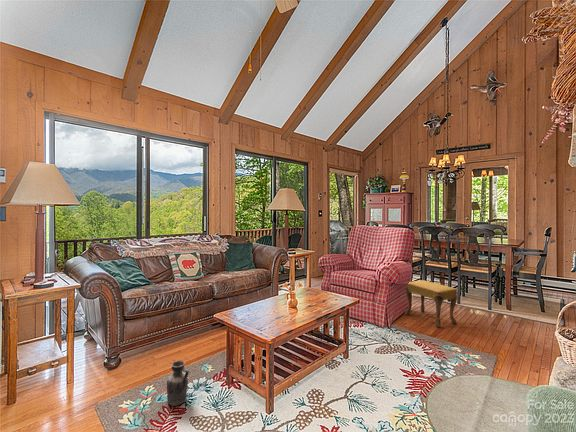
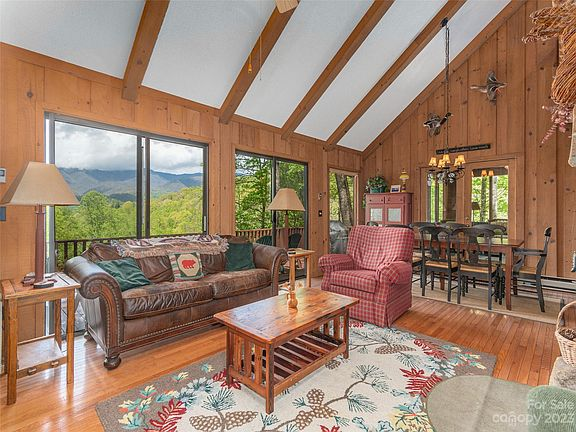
- ceramic jug [166,360,190,407]
- footstool [404,279,458,328]
